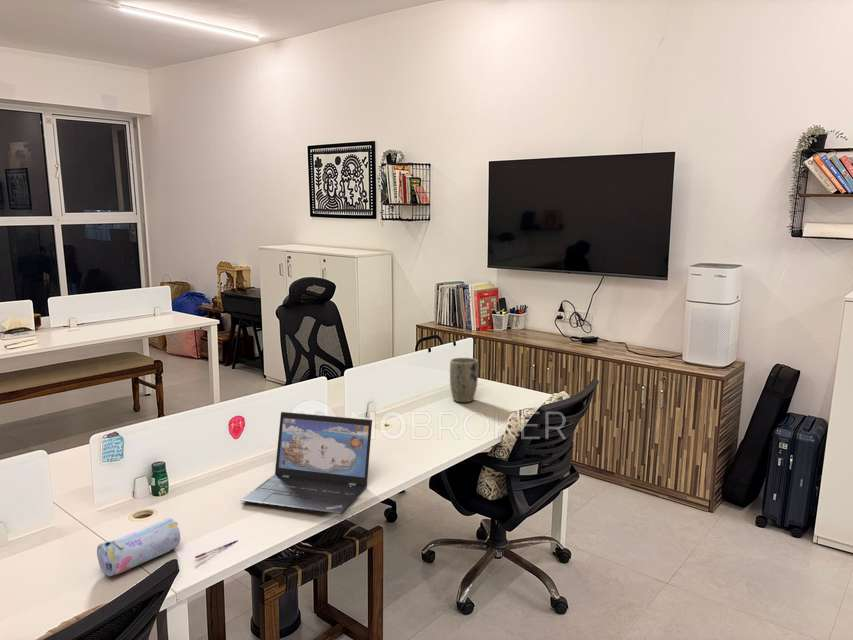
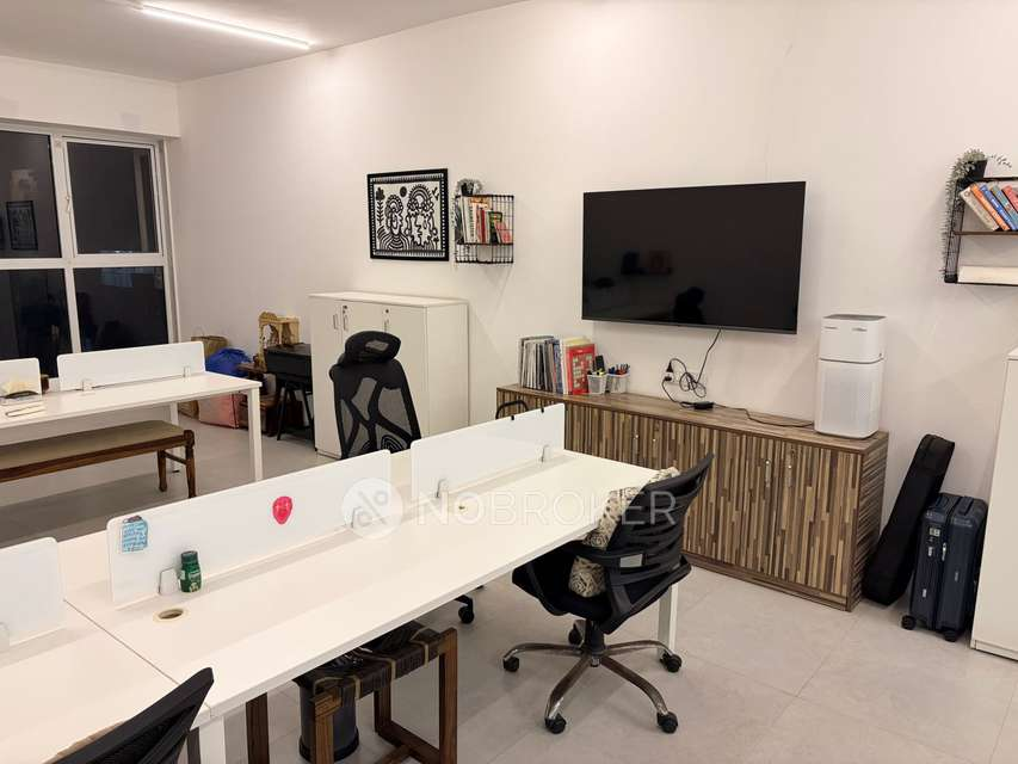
- laptop [239,411,373,515]
- plant pot [449,357,479,404]
- pencil case [96,517,181,577]
- pen [194,539,239,559]
